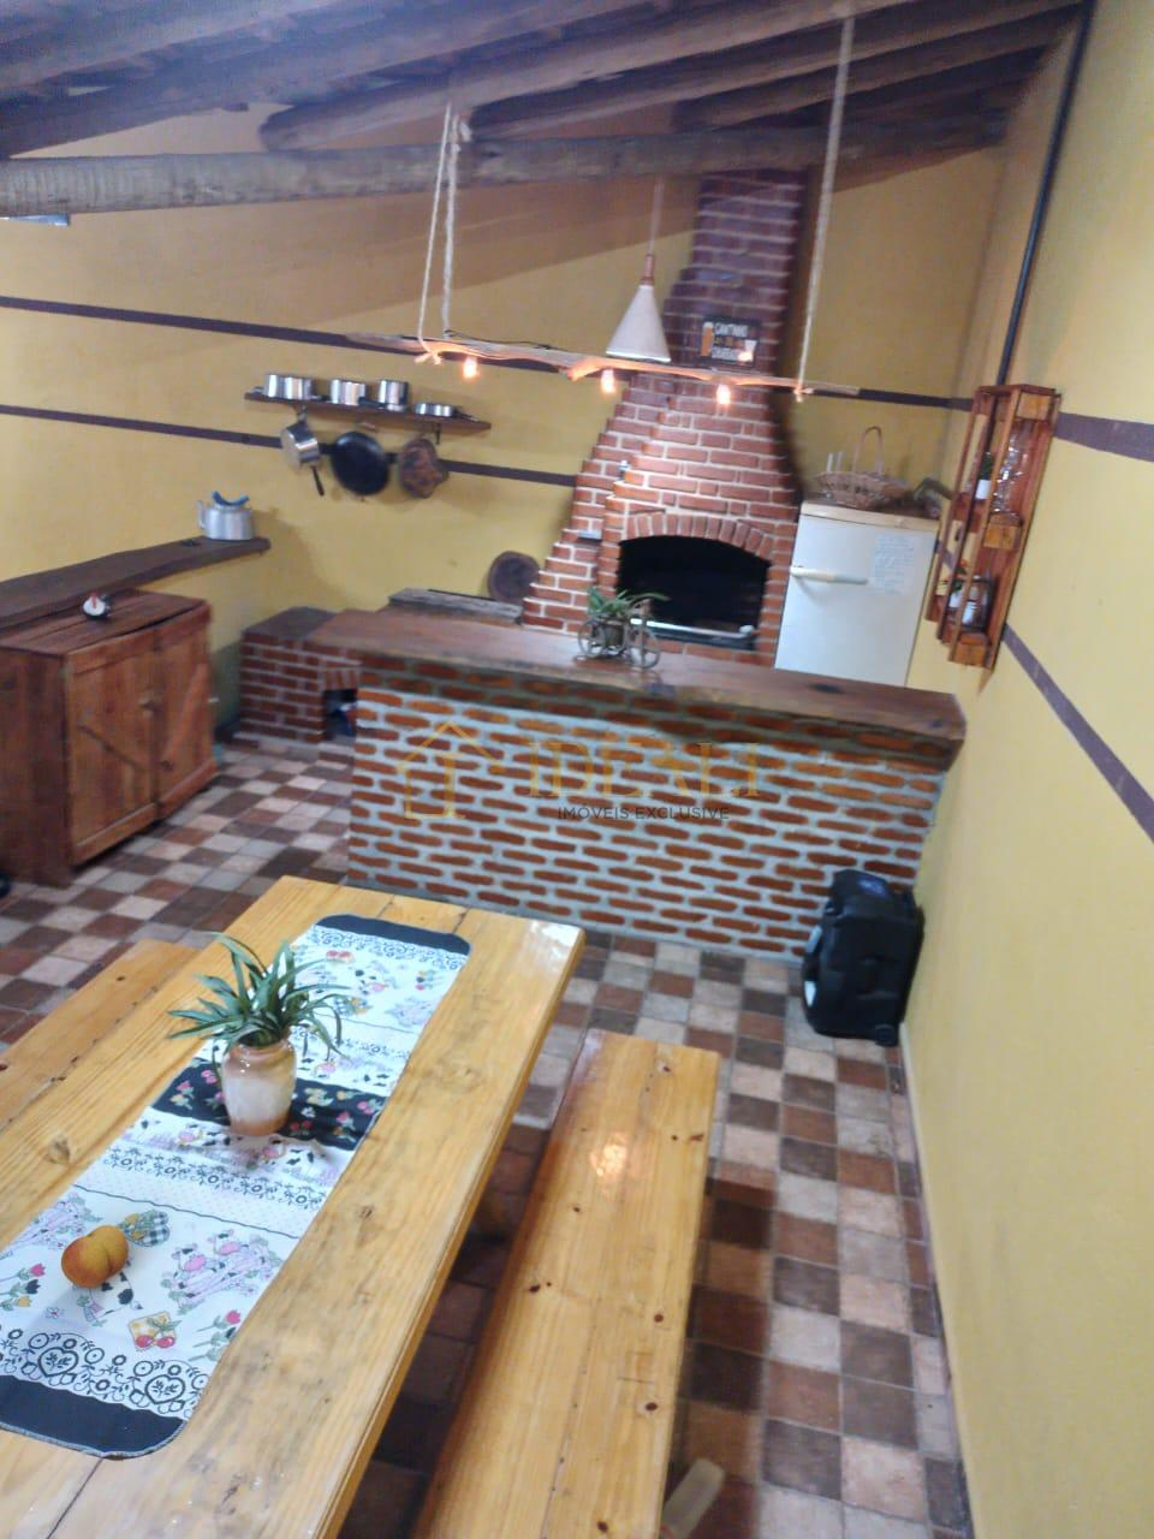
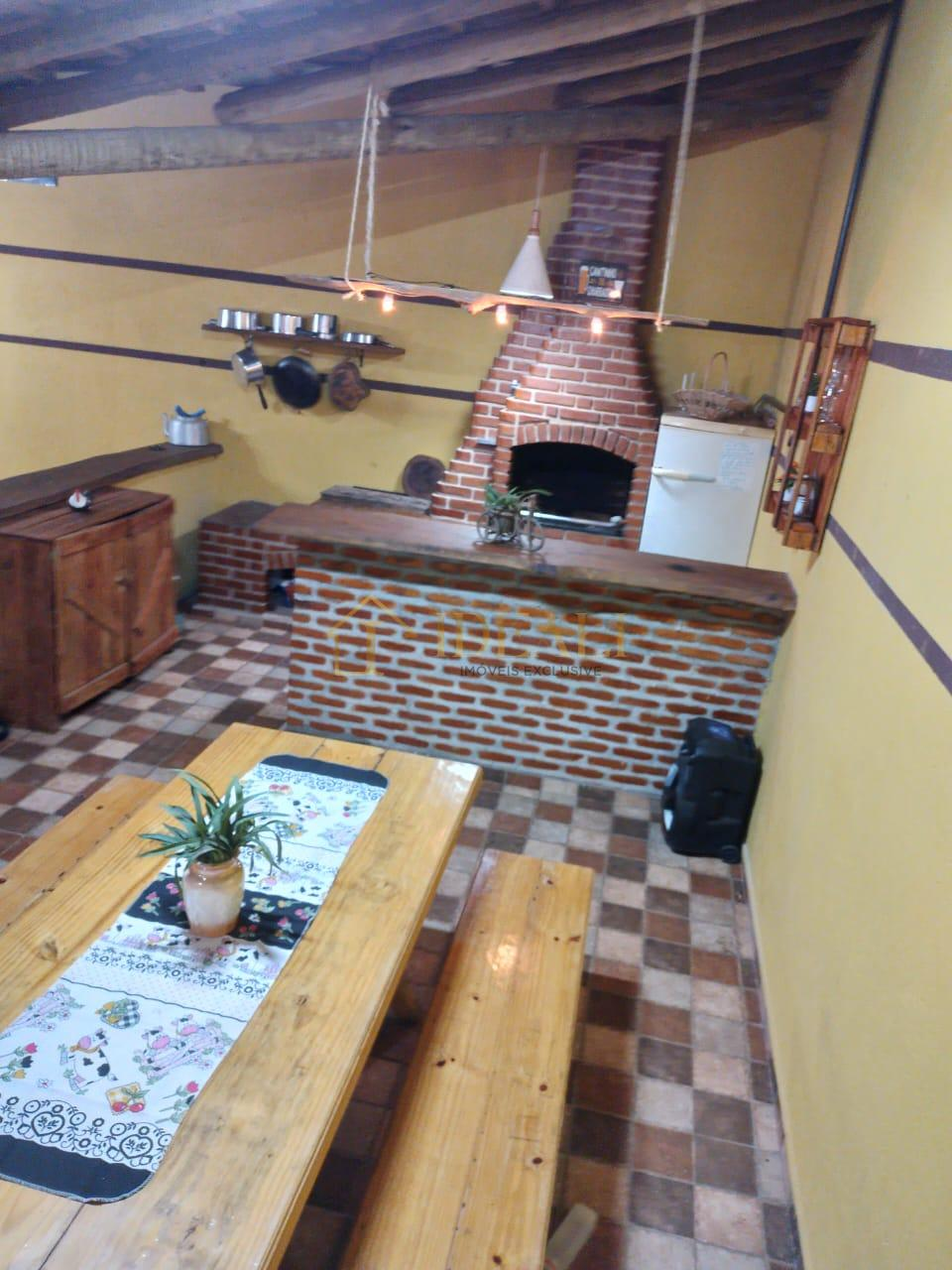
- fruit [61,1224,130,1289]
